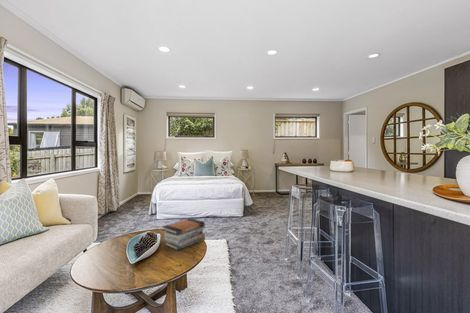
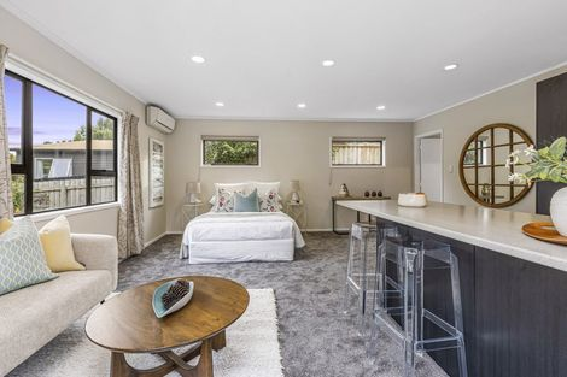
- book stack [161,217,206,251]
